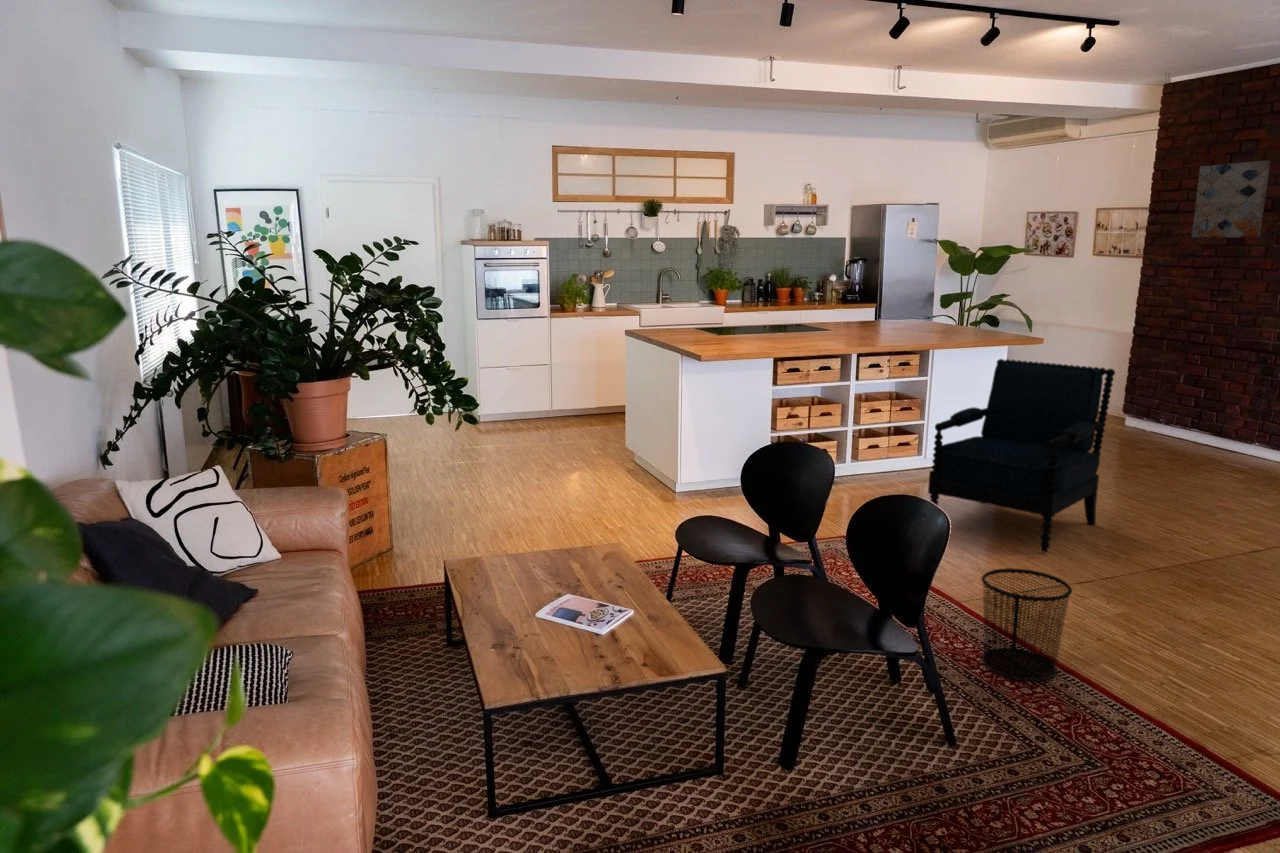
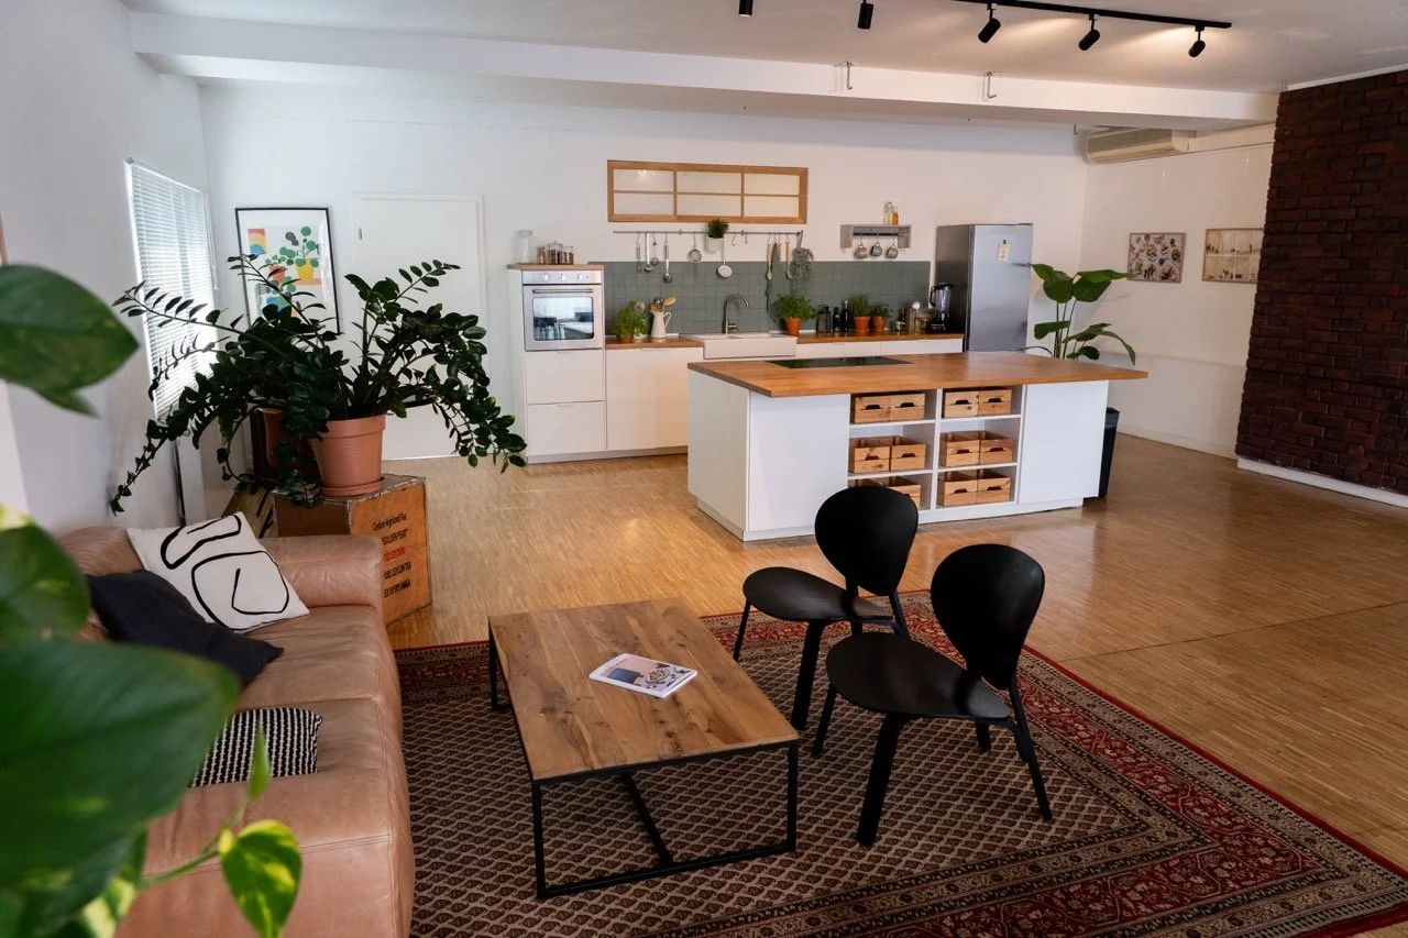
- chair [927,358,1116,553]
- wall art [1191,160,1271,239]
- waste bin [980,567,1073,682]
